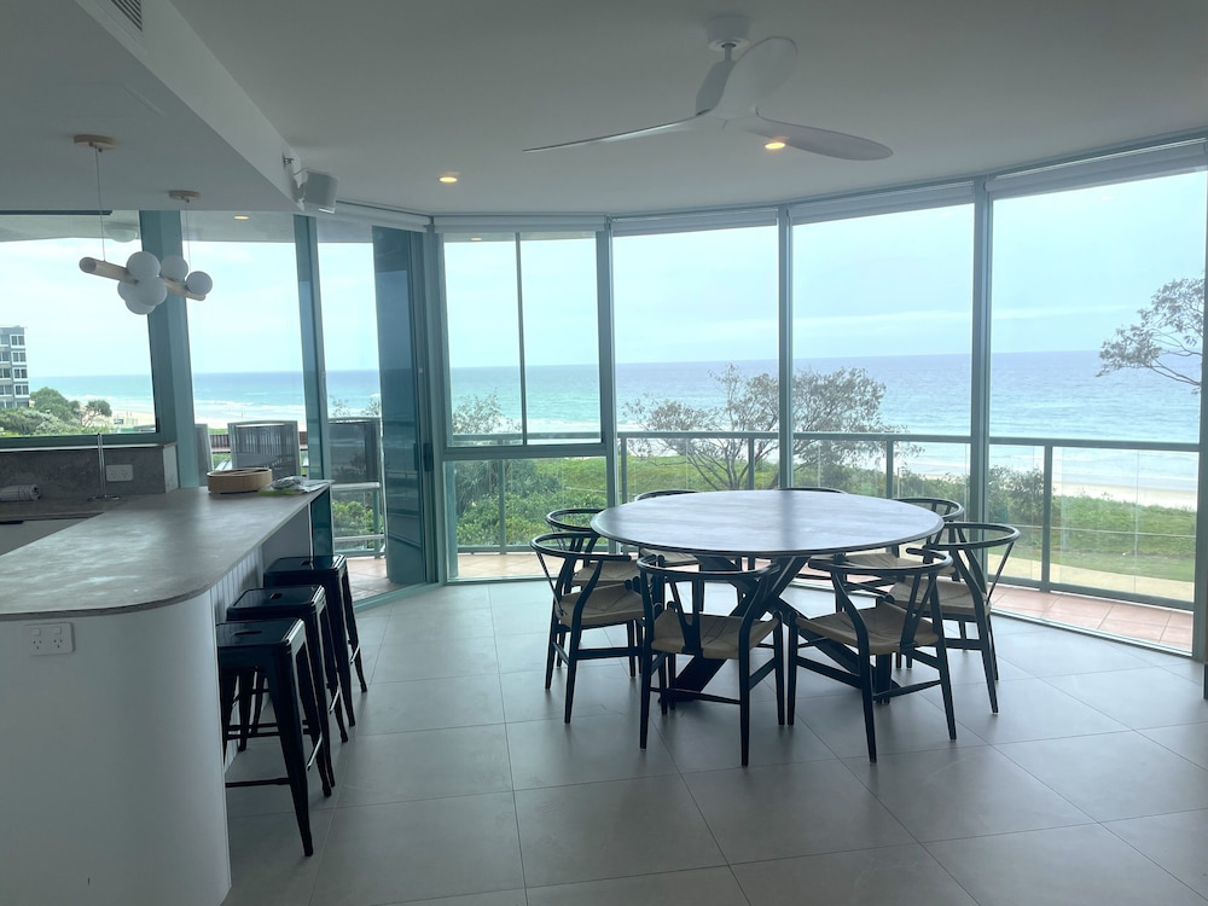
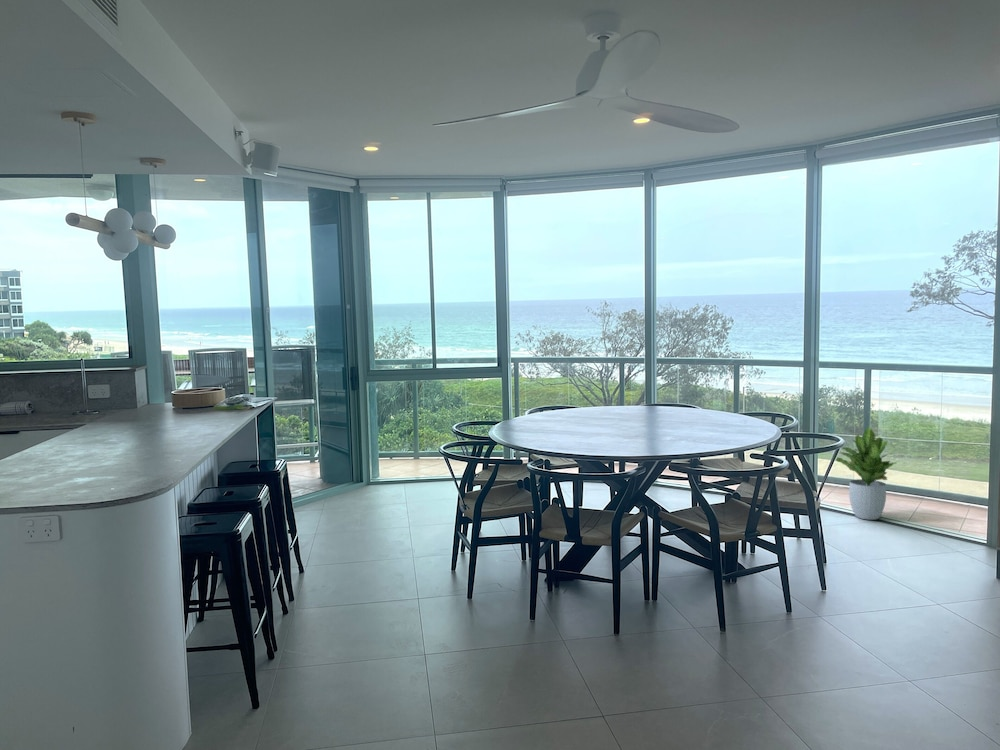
+ potted plant [835,427,896,521]
